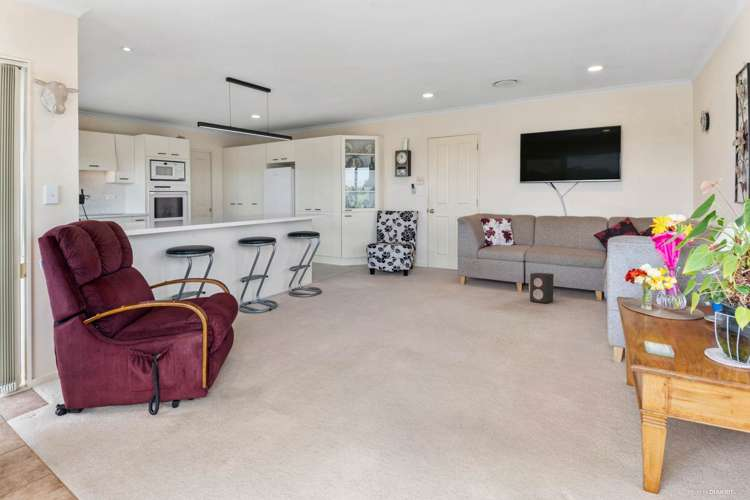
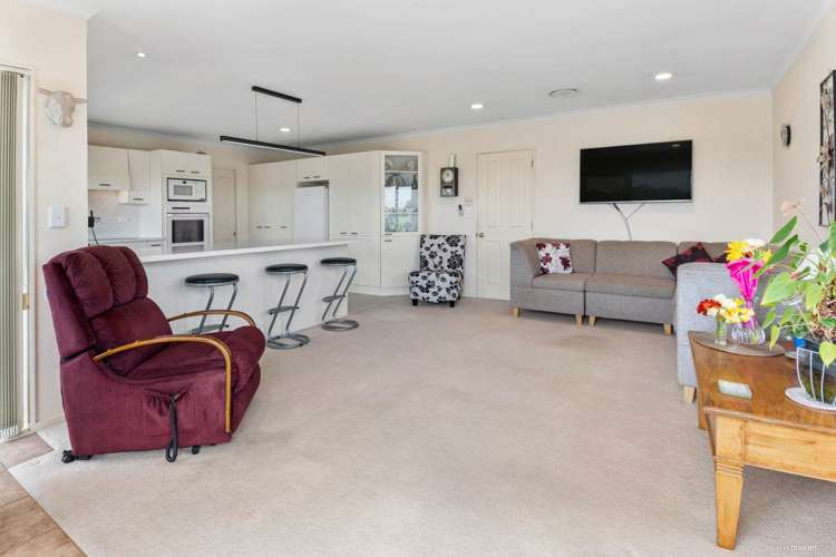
- speaker [529,272,555,304]
